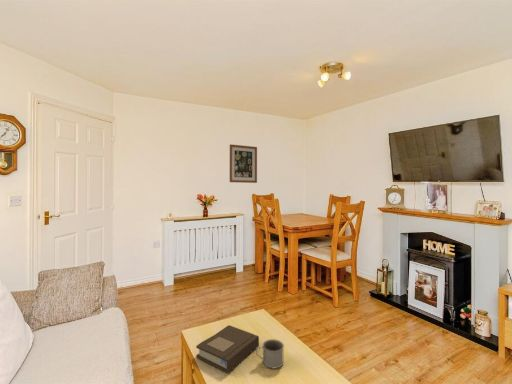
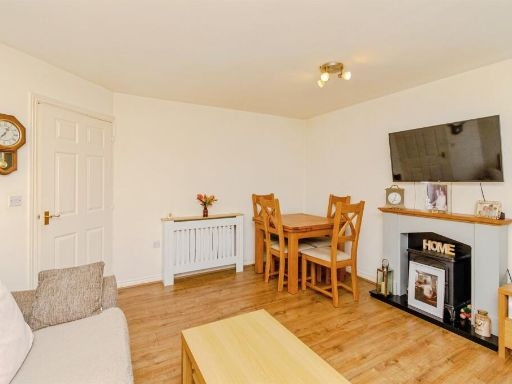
- mug [255,338,285,369]
- wall art [229,144,258,184]
- book [195,324,260,374]
